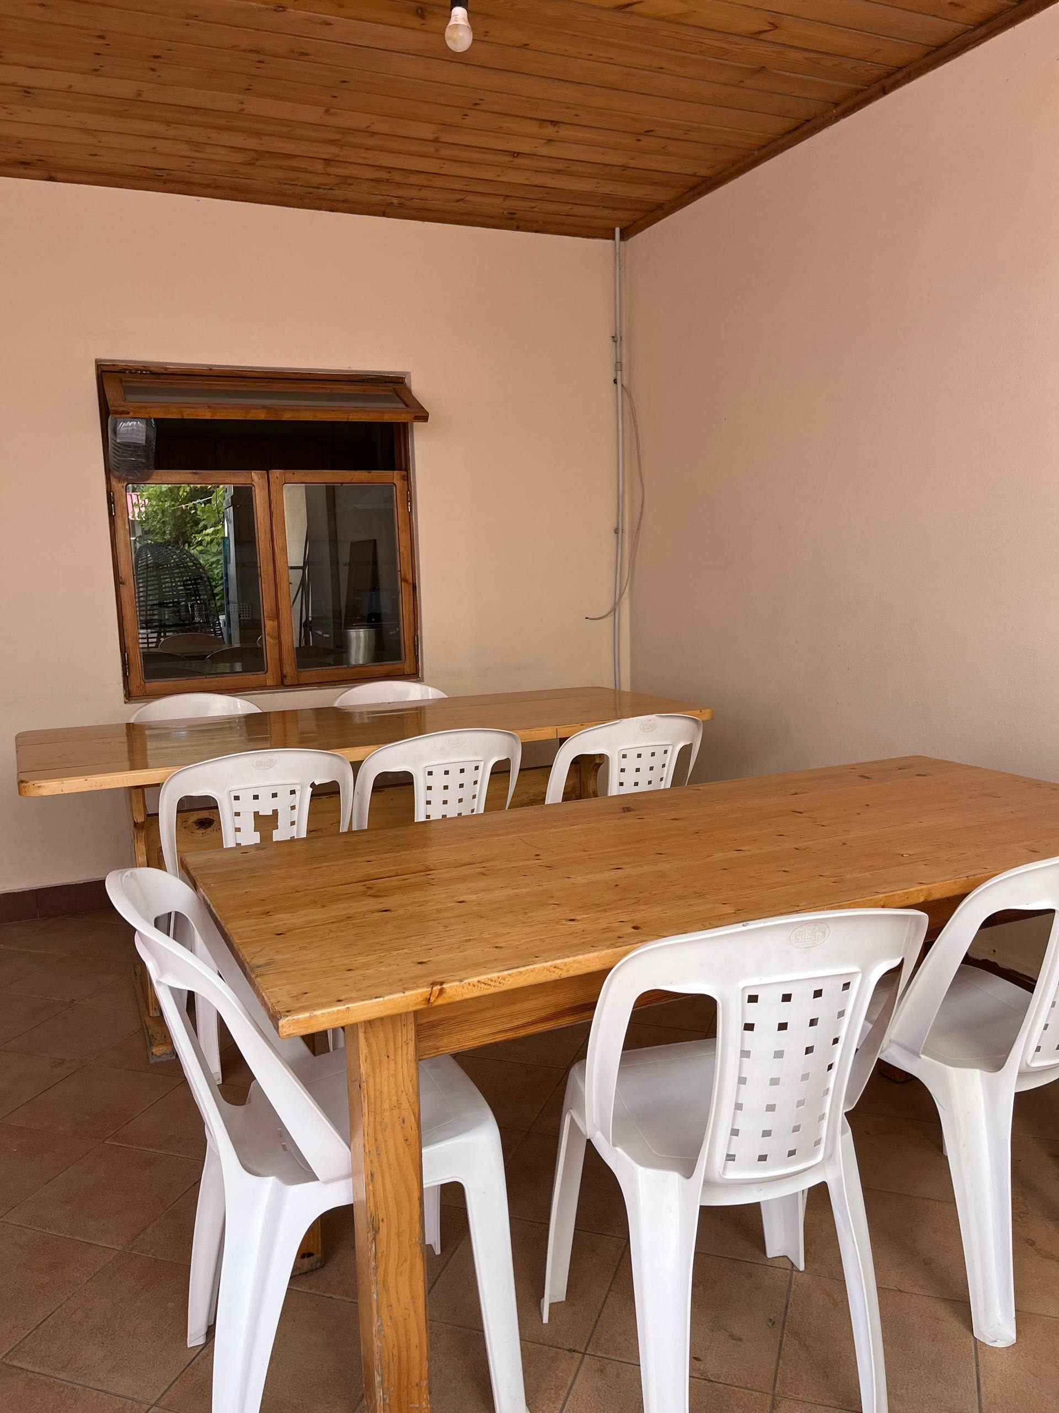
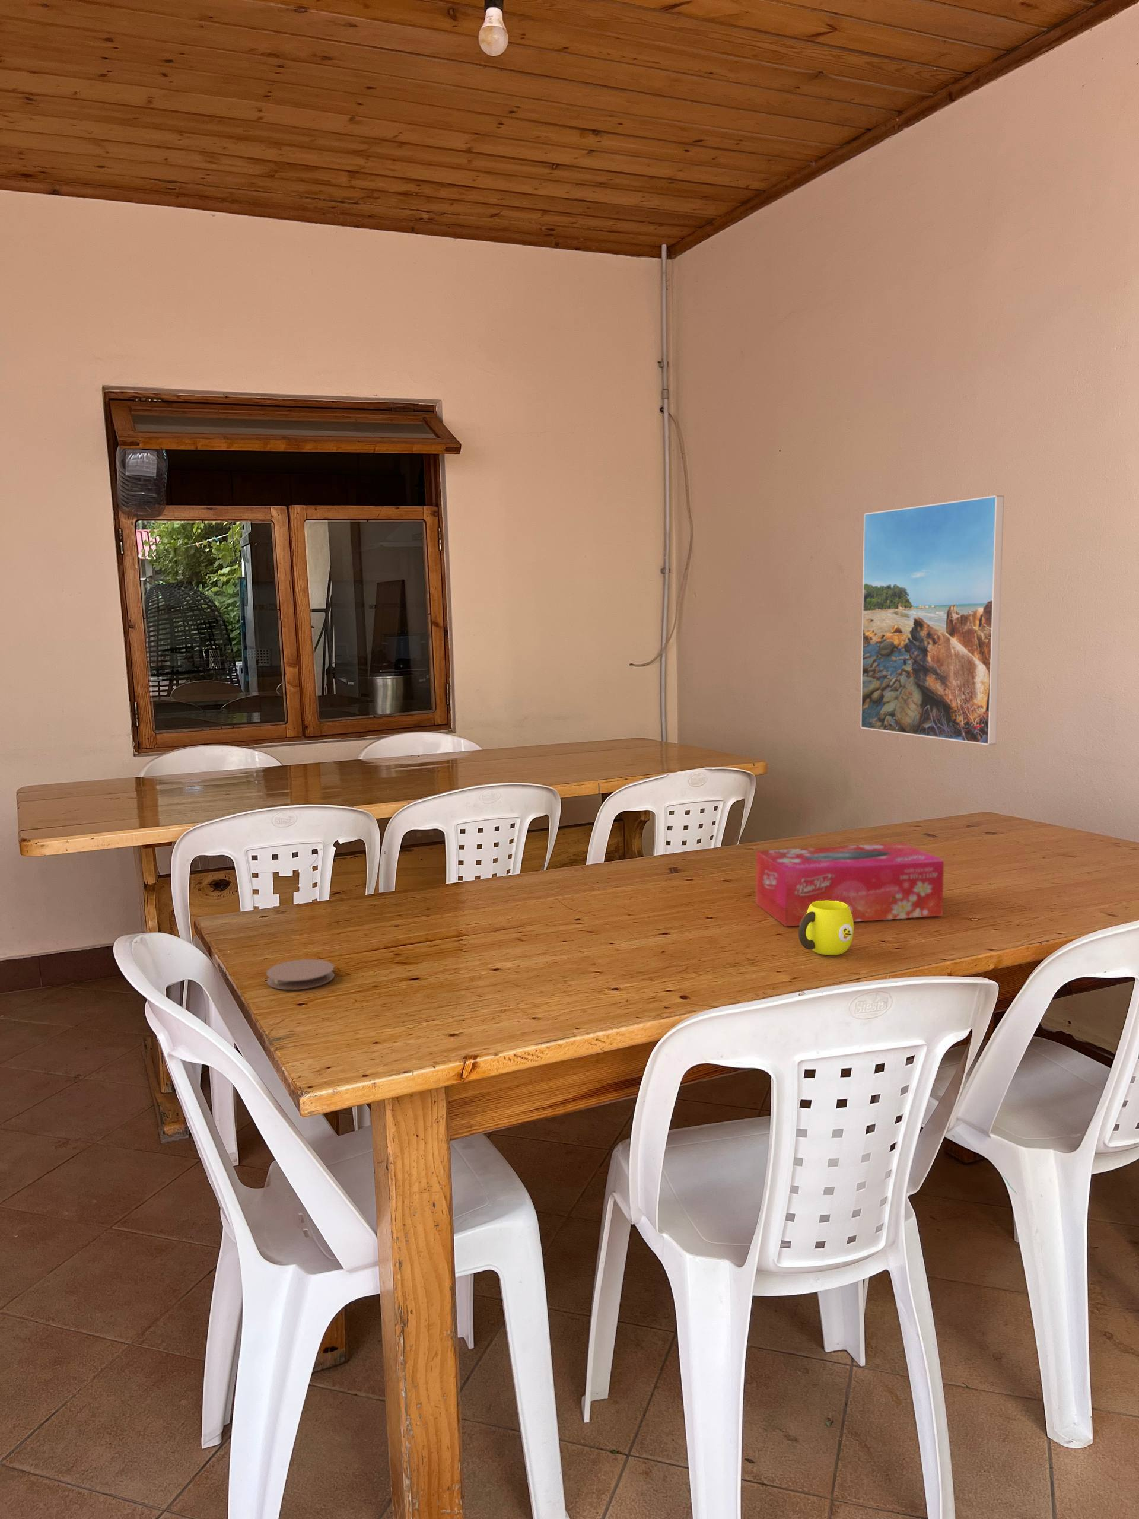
+ cup [798,901,854,956]
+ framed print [860,495,1005,746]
+ tissue box [755,842,944,927]
+ coaster [266,959,335,990]
